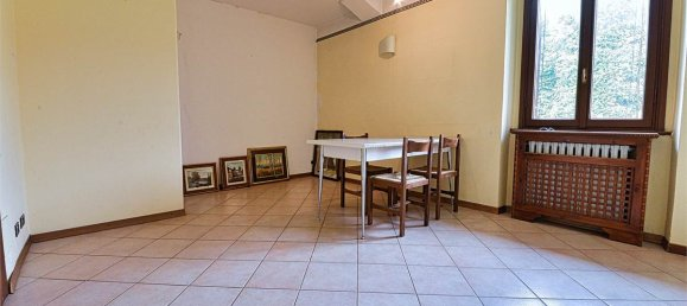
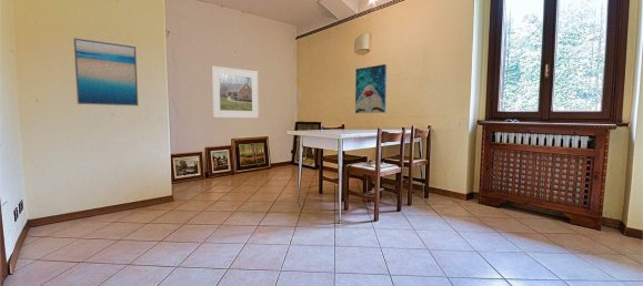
+ wall art [354,63,388,114]
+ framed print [211,64,260,119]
+ wall art [72,37,139,106]
